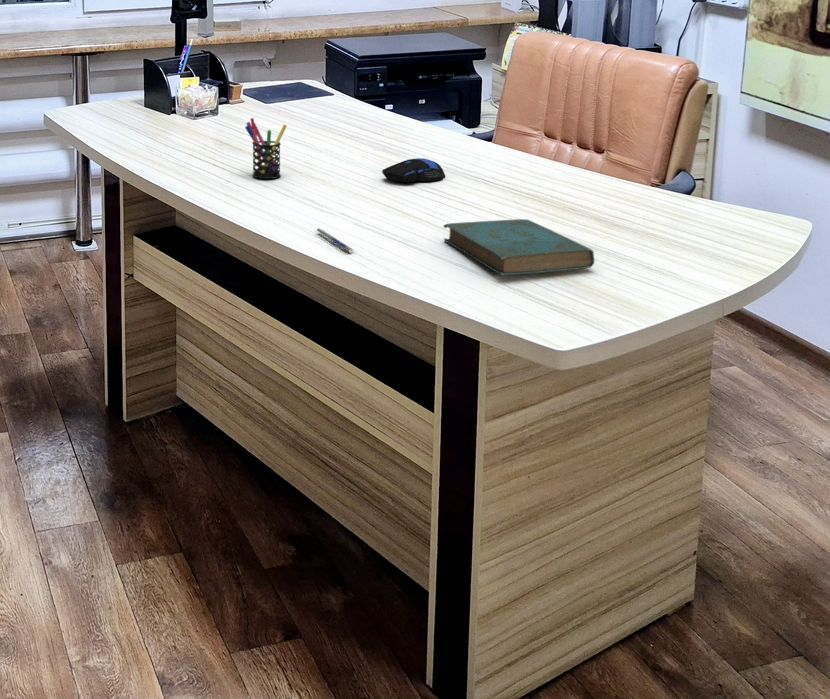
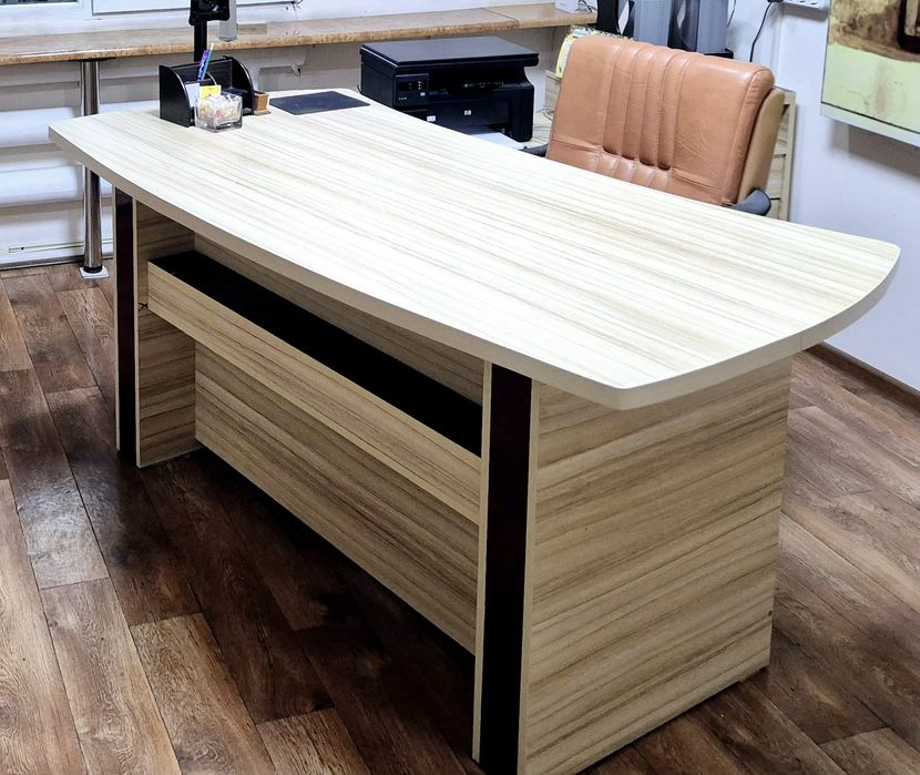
- computer mouse [381,157,446,183]
- pen [314,227,354,253]
- book [443,218,596,276]
- pen holder [244,117,288,180]
